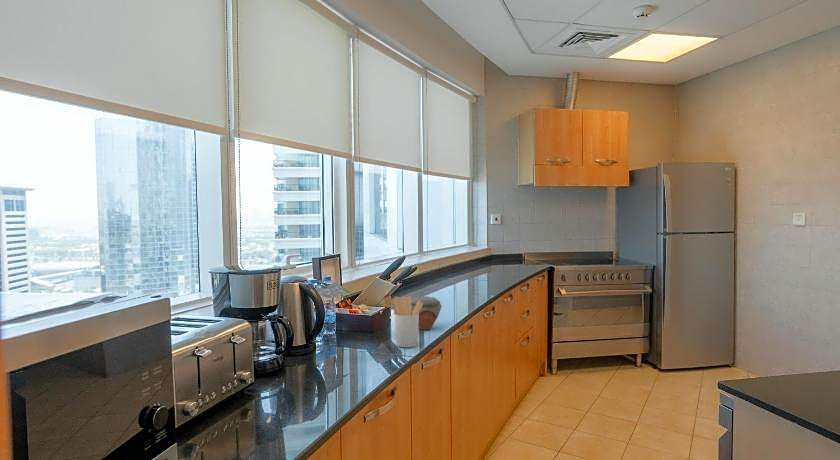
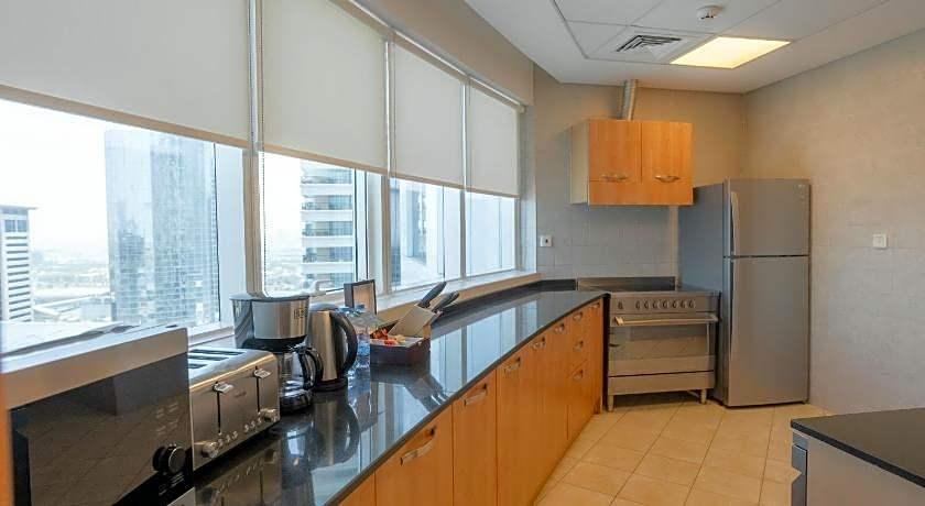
- jar [411,295,443,331]
- utensil holder [391,295,423,348]
